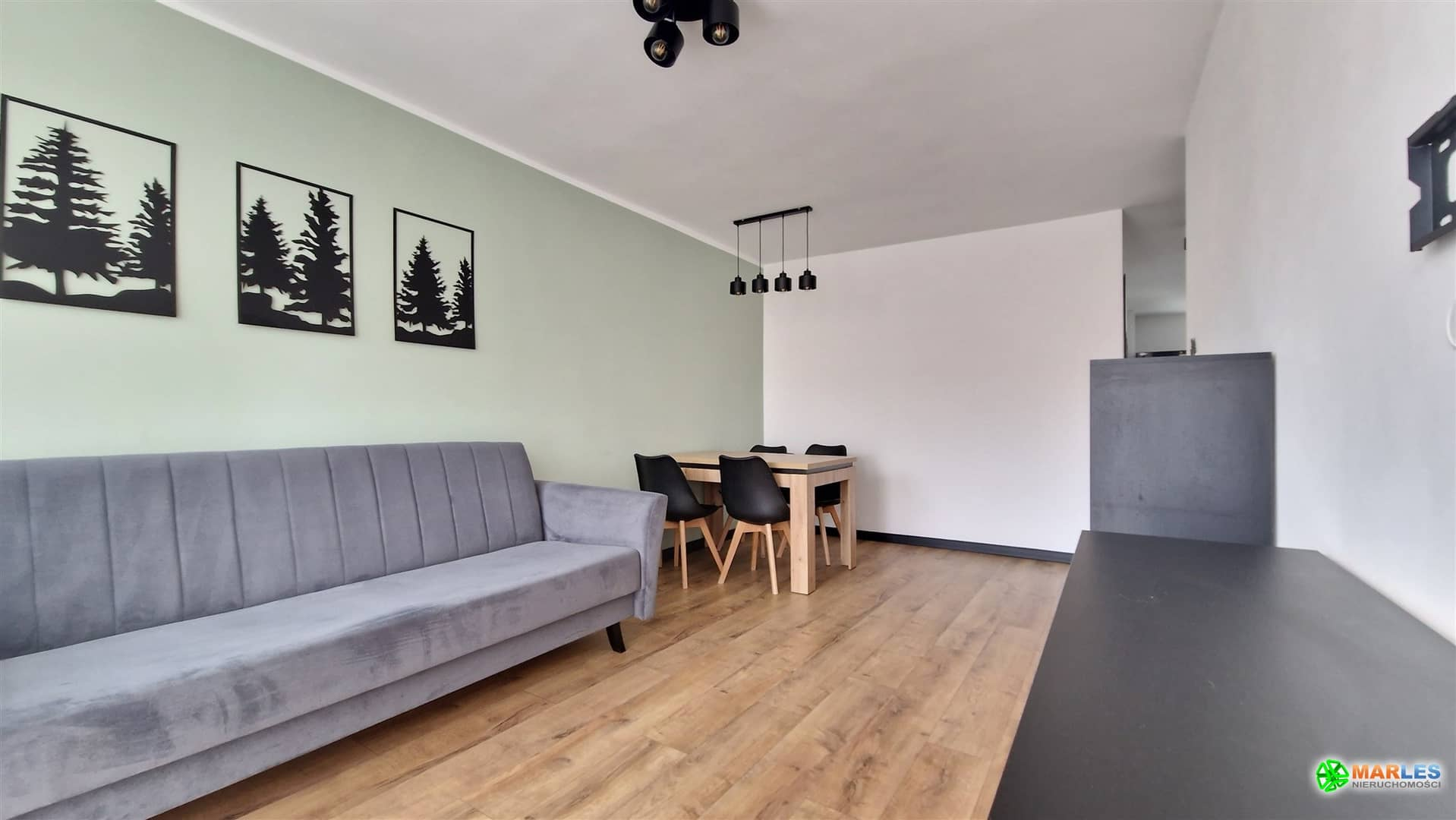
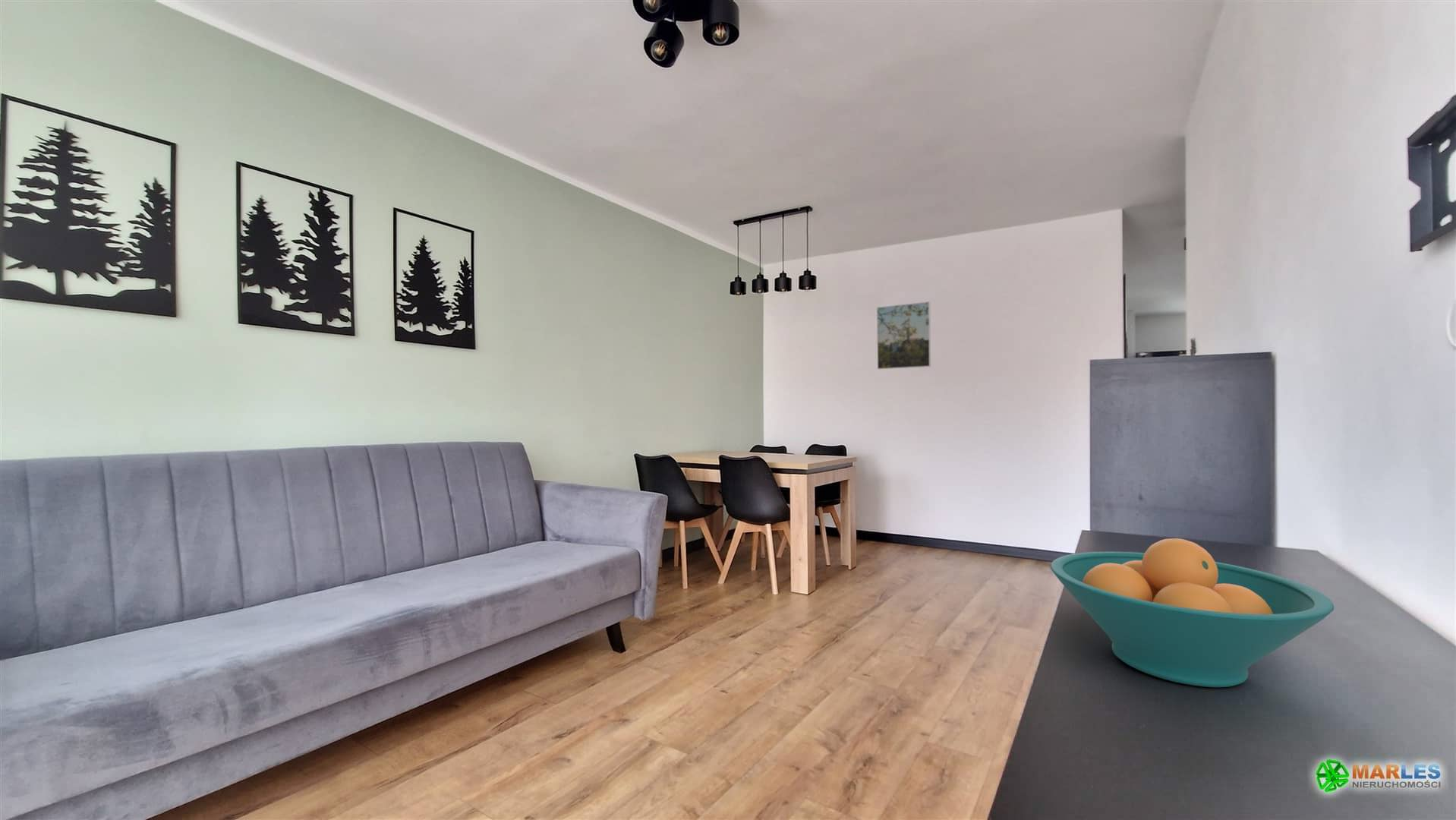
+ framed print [876,301,931,370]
+ fruit bowl [1050,538,1335,688]
